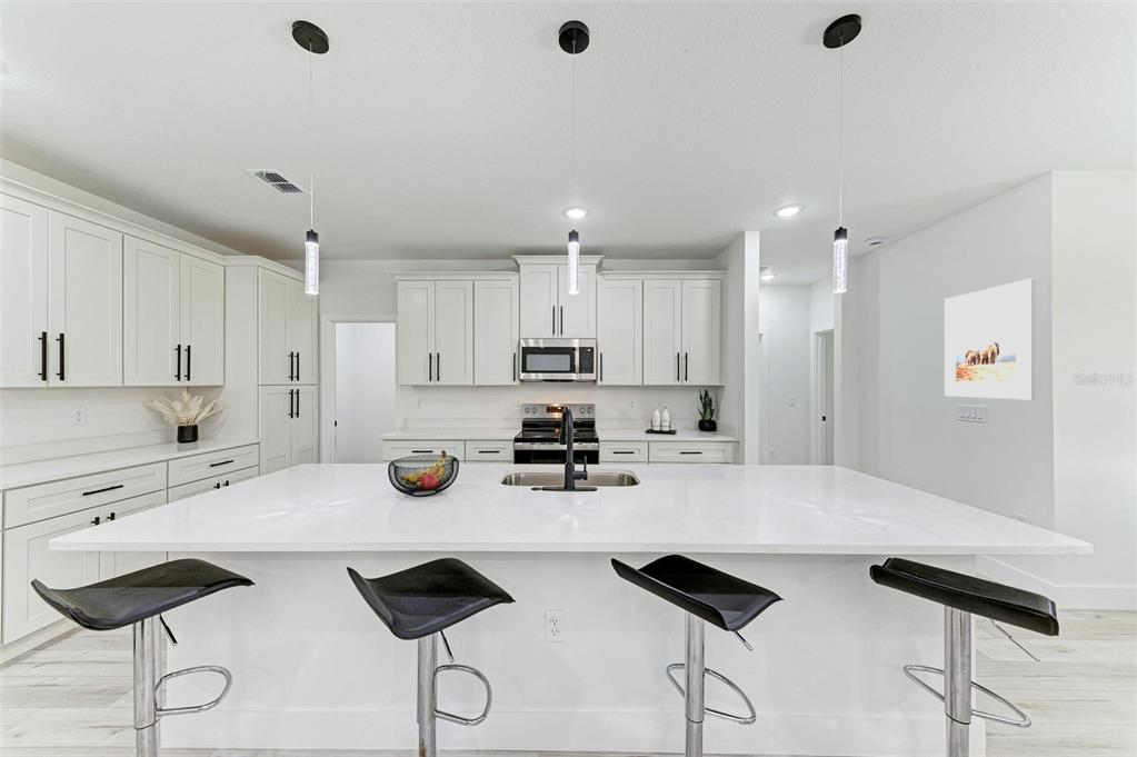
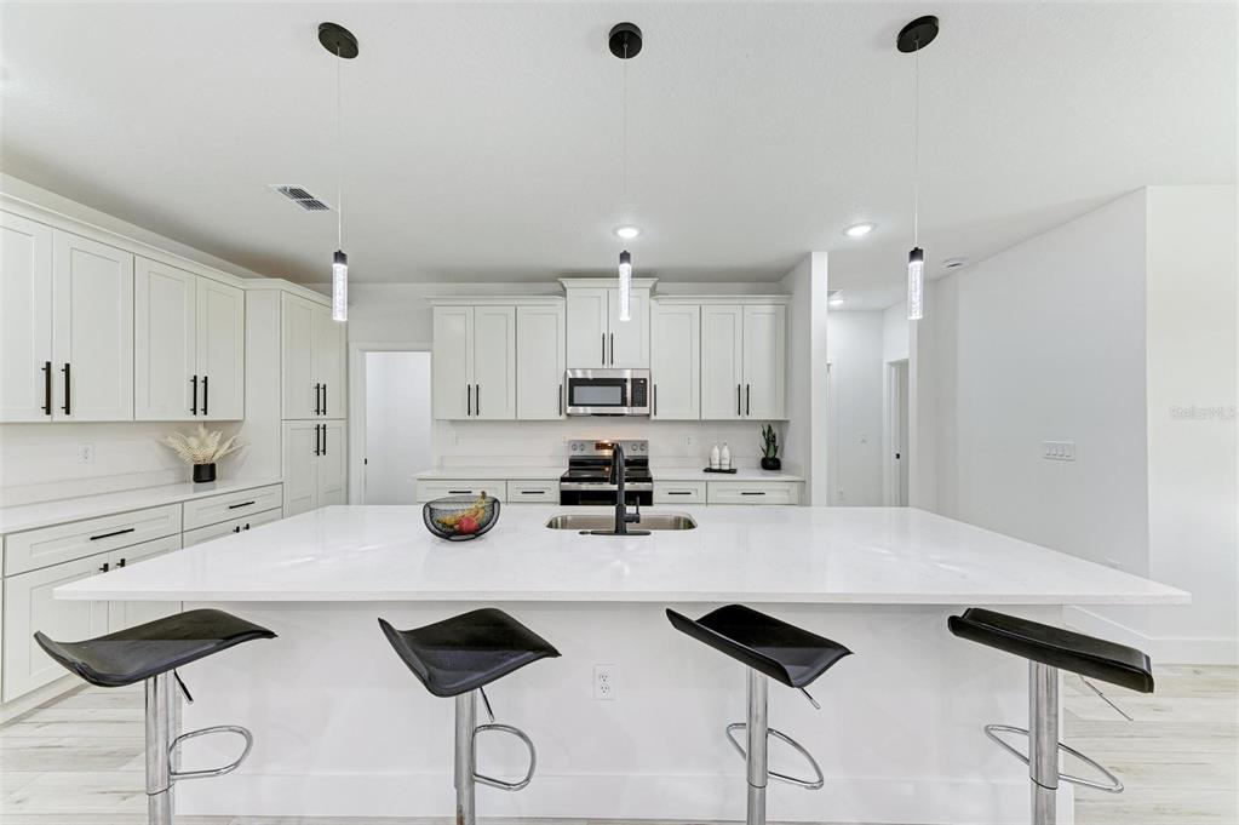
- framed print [944,277,1036,401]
